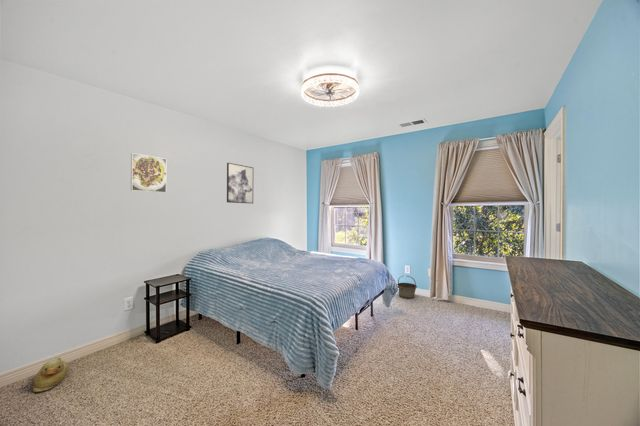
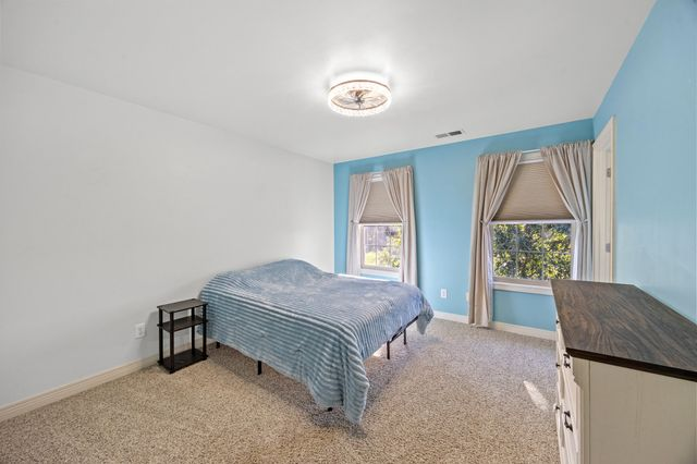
- rubber duck [32,357,69,393]
- basket [396,275,418,299]
- wall art [226,162,254,205]
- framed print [130,152,167,194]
